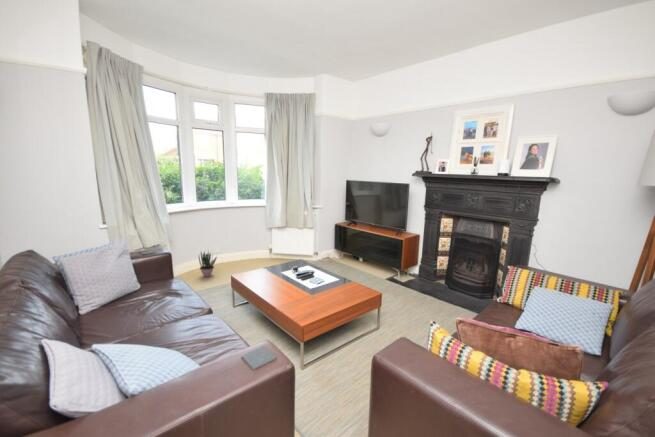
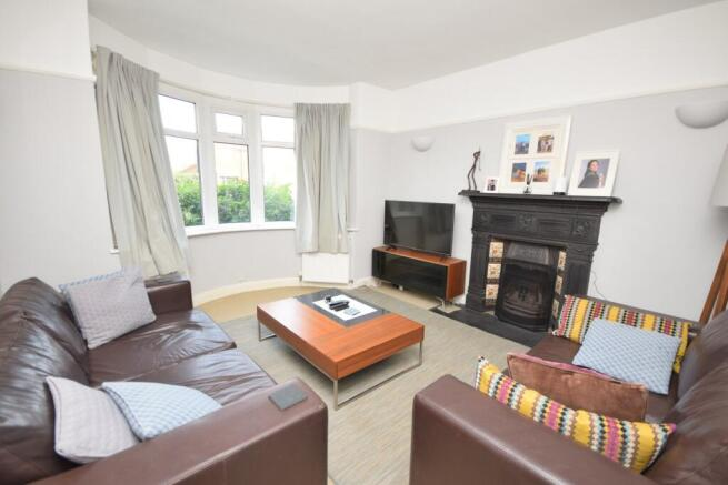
- potted plant [198,250,218,278]
